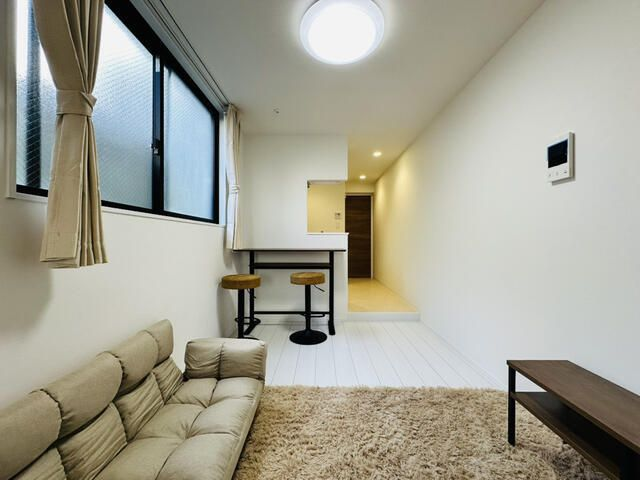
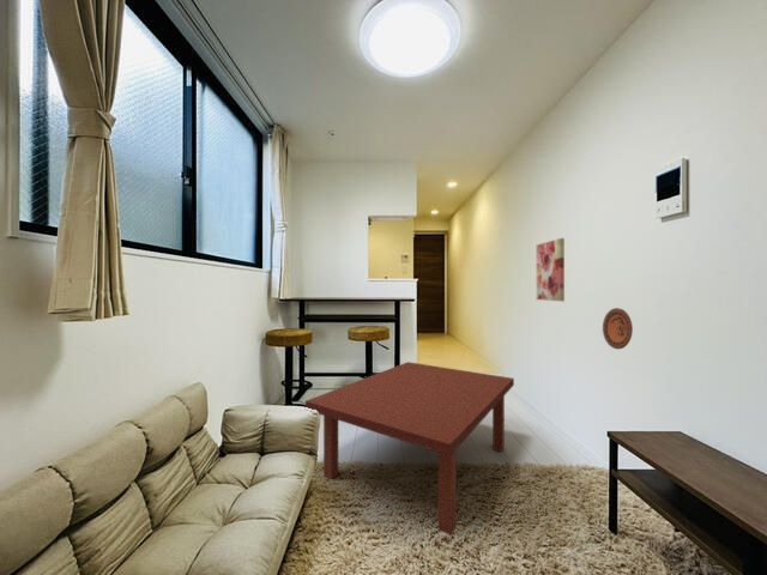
+ decorative plate [602,307,634,350]
+ wall art [536,237,566,302]
+ coffee table [304,361,515,537]
